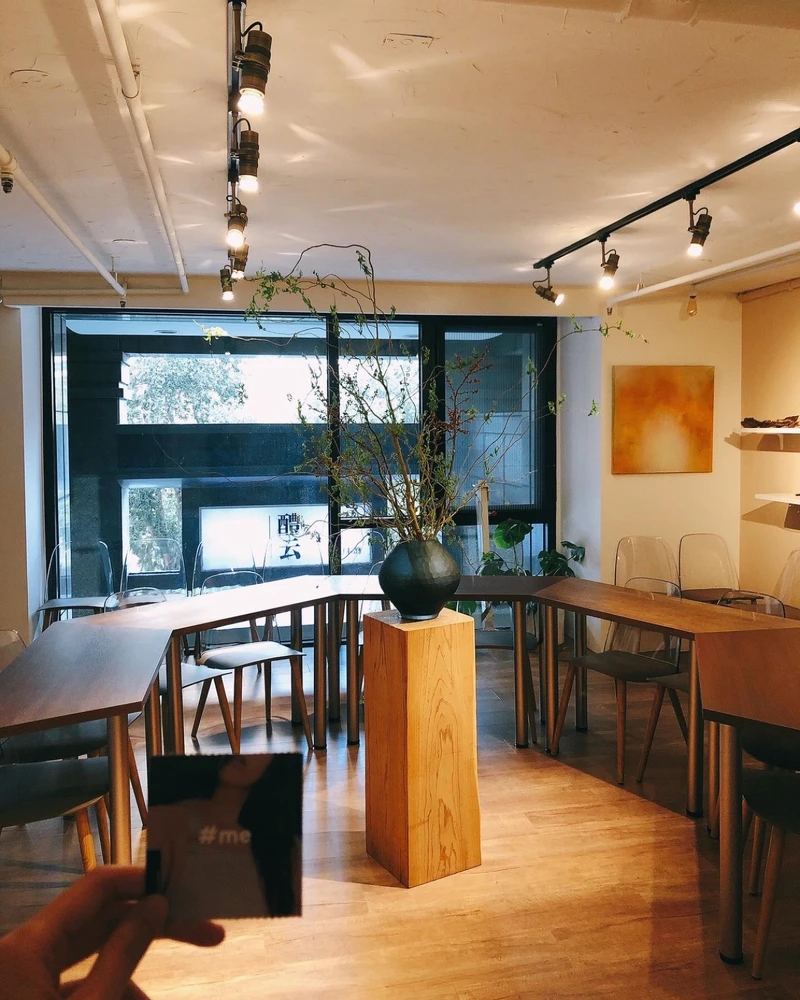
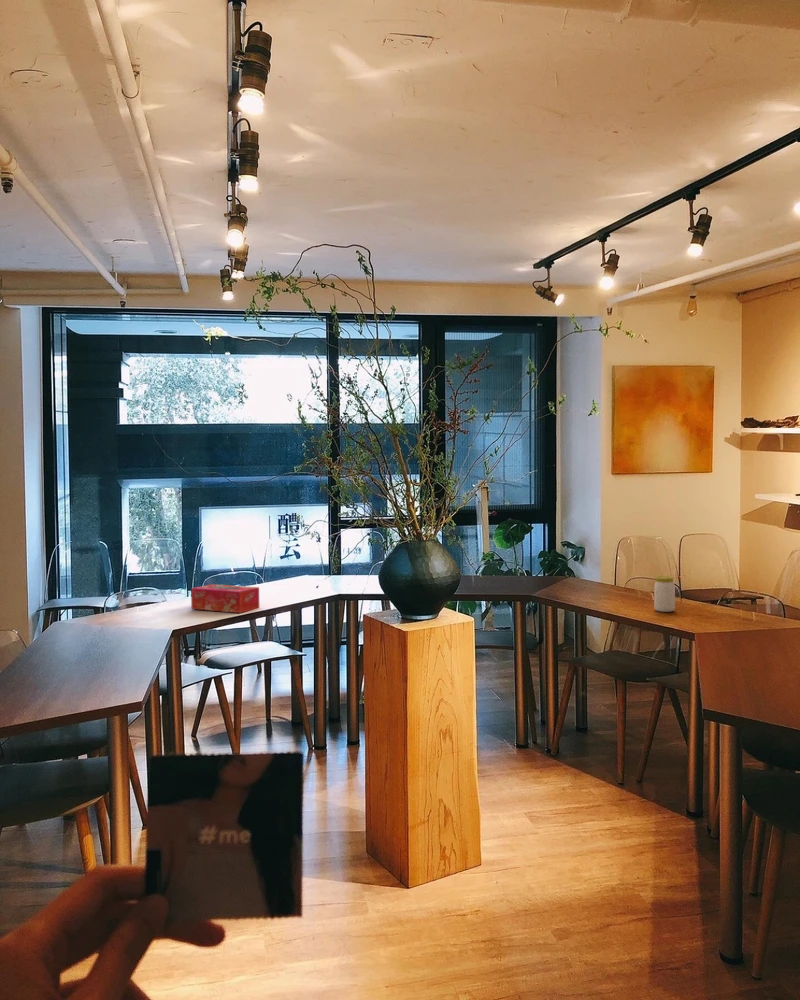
+ jar [653,575,676,613]
+ tissue box [190,583,260,614]
